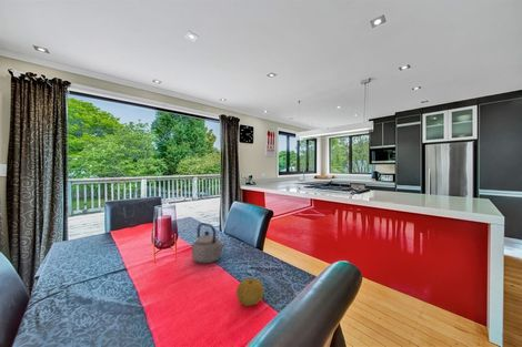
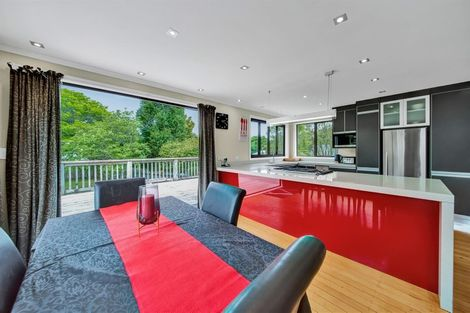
- fruit [235,277,265,307]
- teapot [191,222,227,264]
